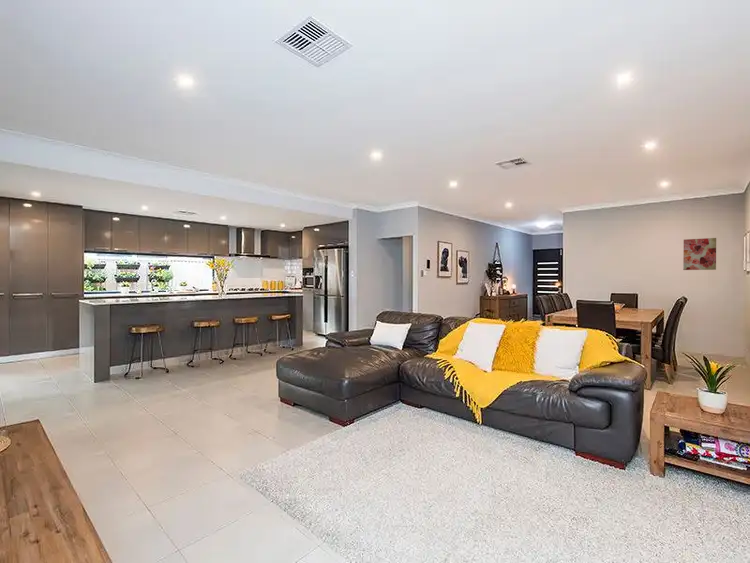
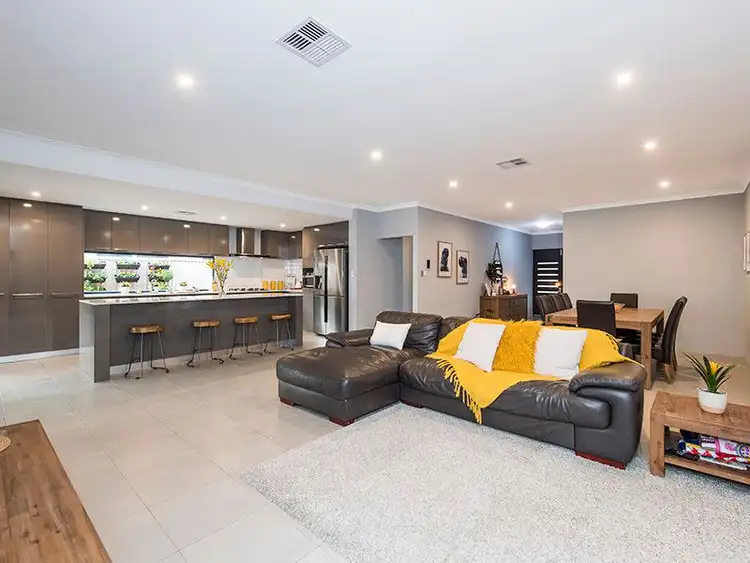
- wall art [682,237,717,271]
